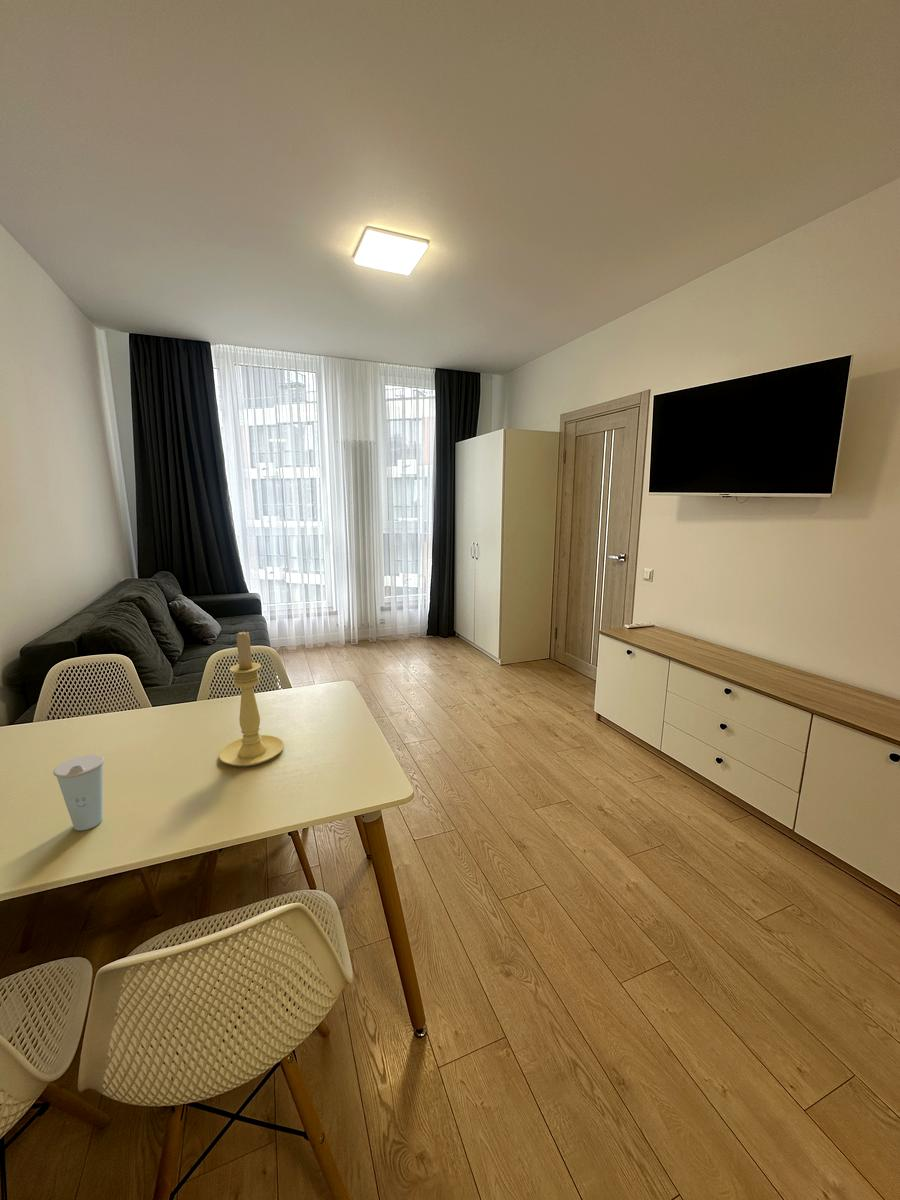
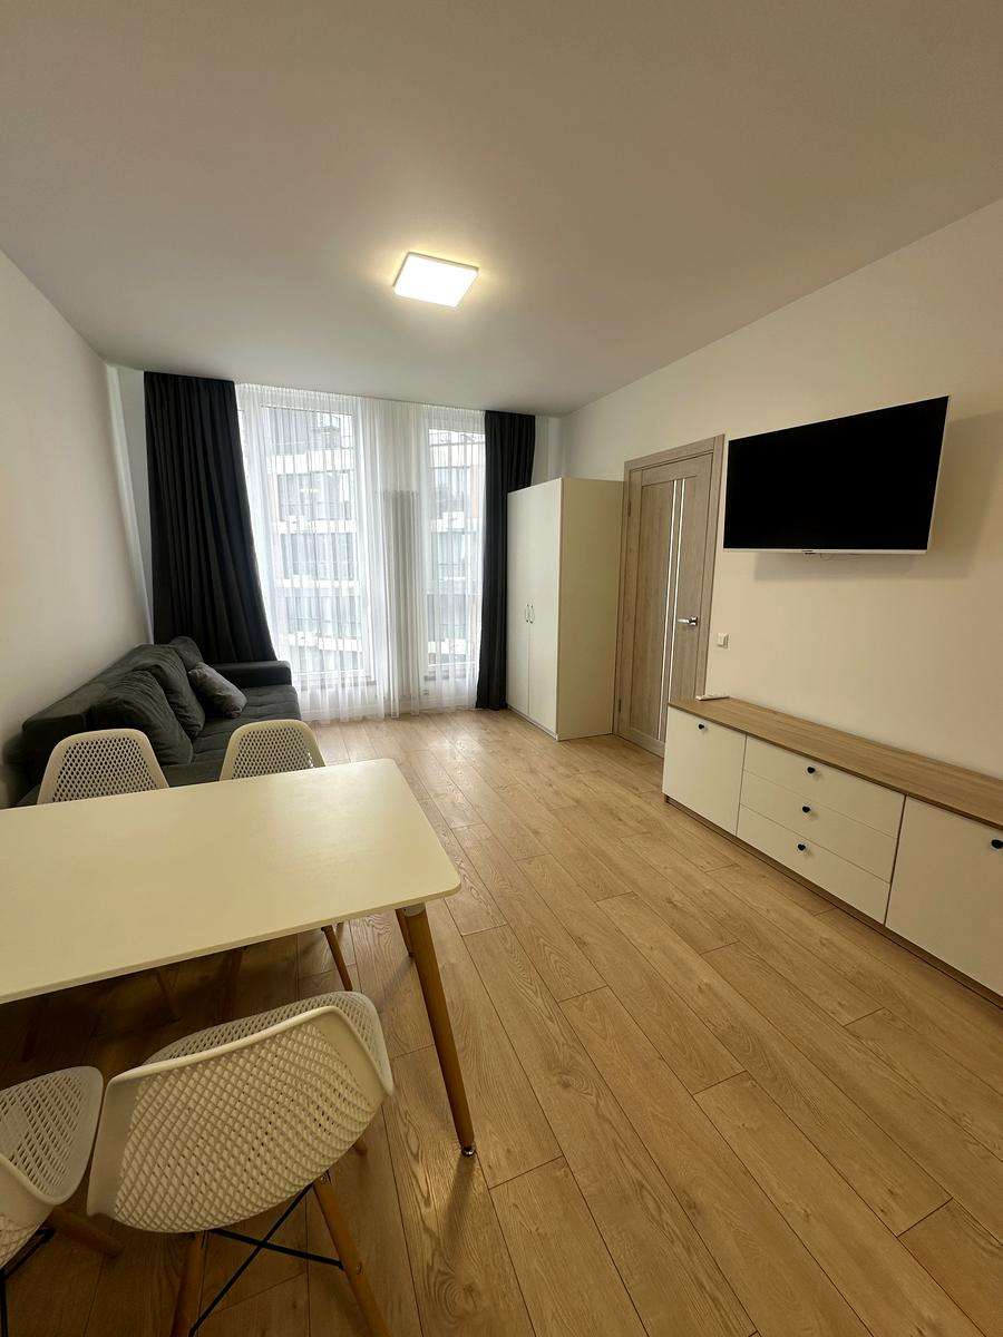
- candle holder [218,629,285,767]
- cup [52,754,105,832]
